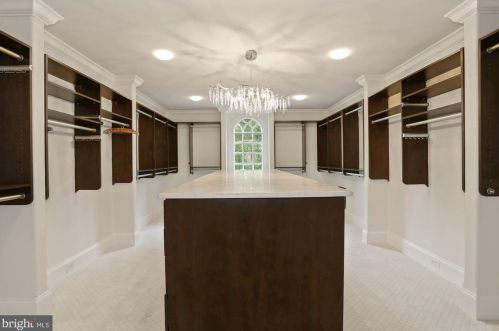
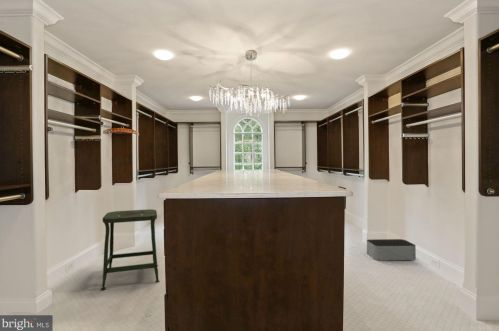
+ storage bin [366,238,417,262]
+ stool [100,208,160,290]
